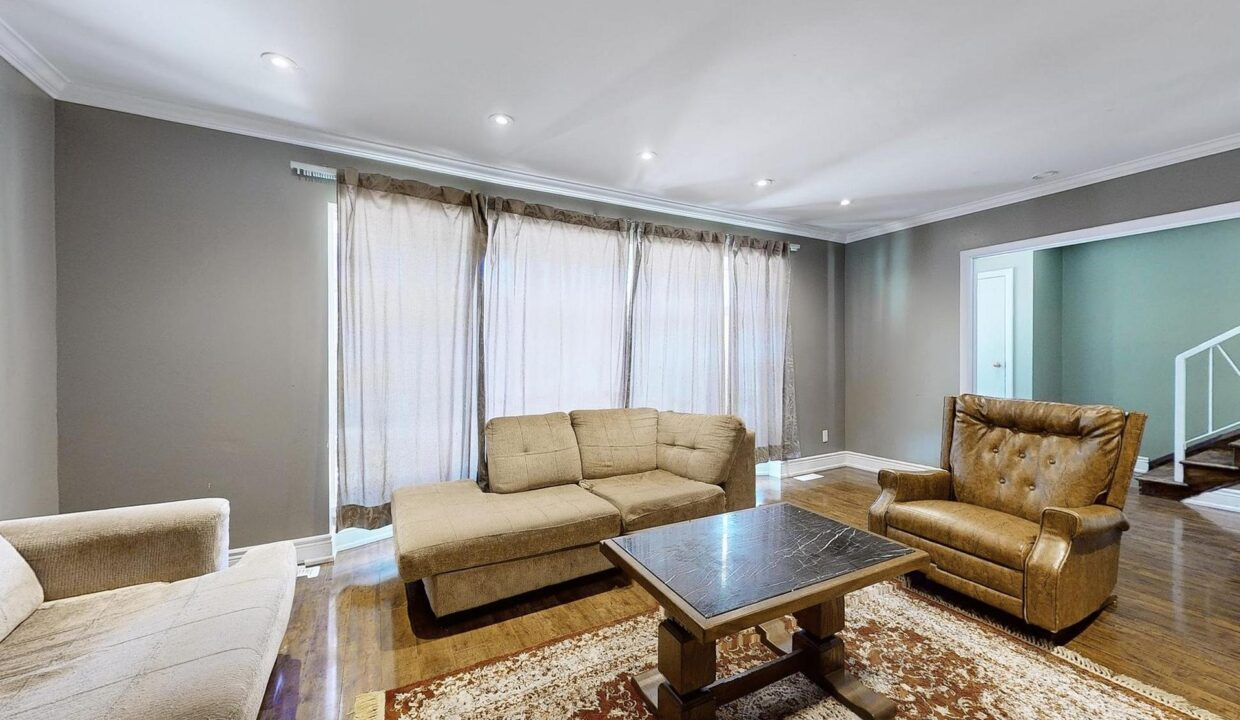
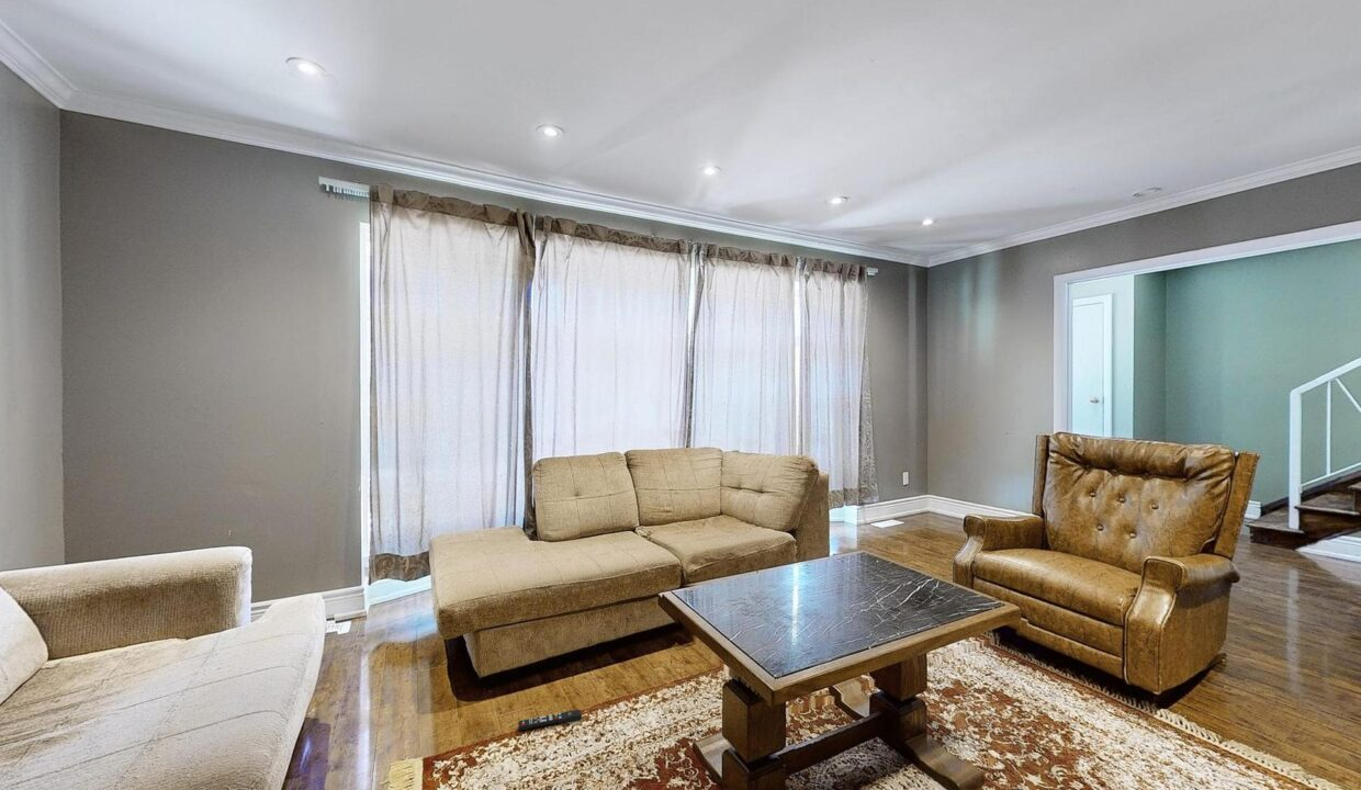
+ remote control [517,709,583,732]
